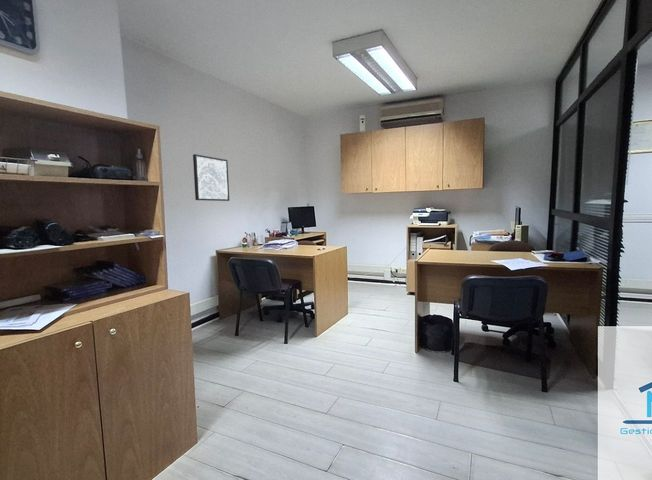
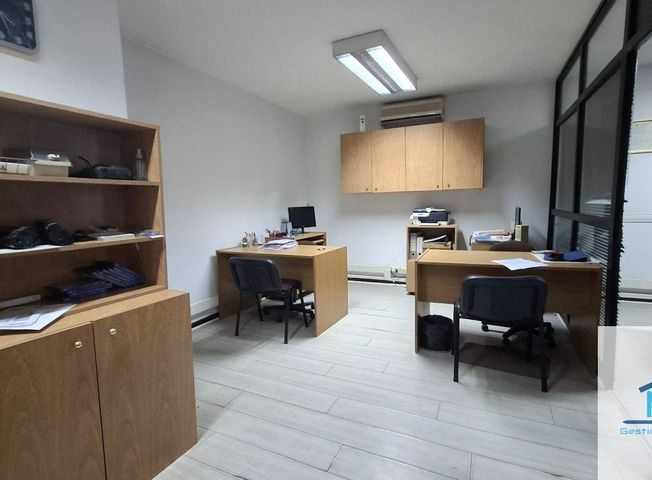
- wall art [192,153,230,202]
